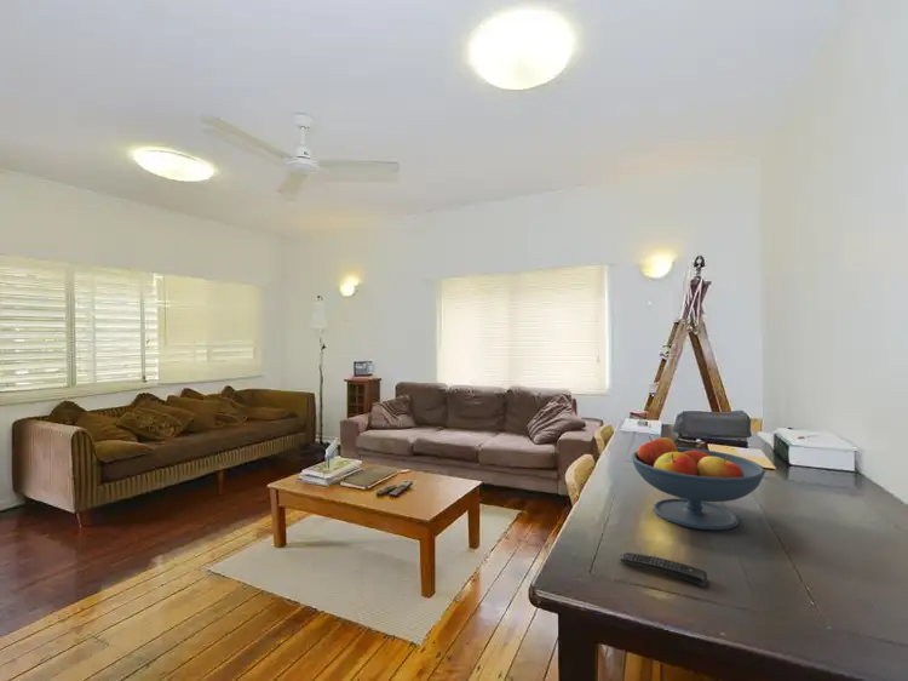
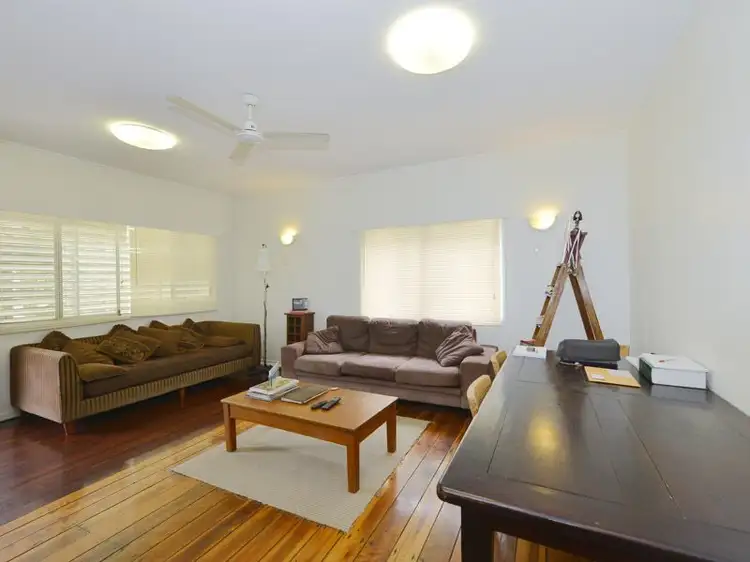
- fruit bowl [630,435,766,531]
- remote control [617,551,708,588]
